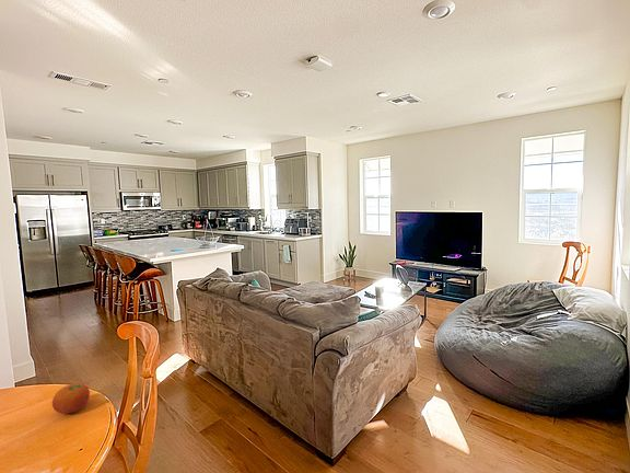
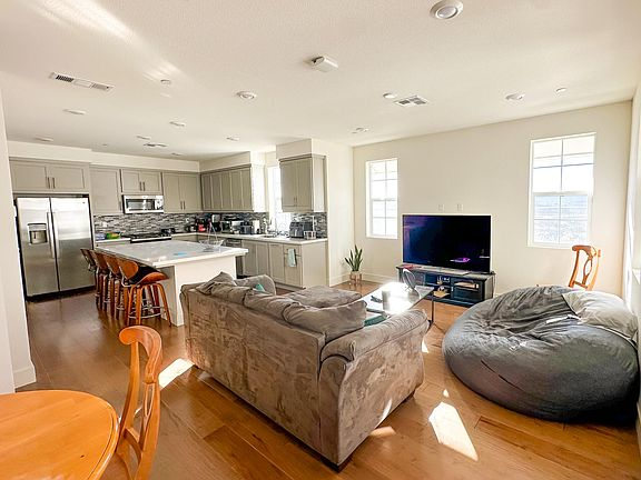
- fruit [51,382,91,415]
